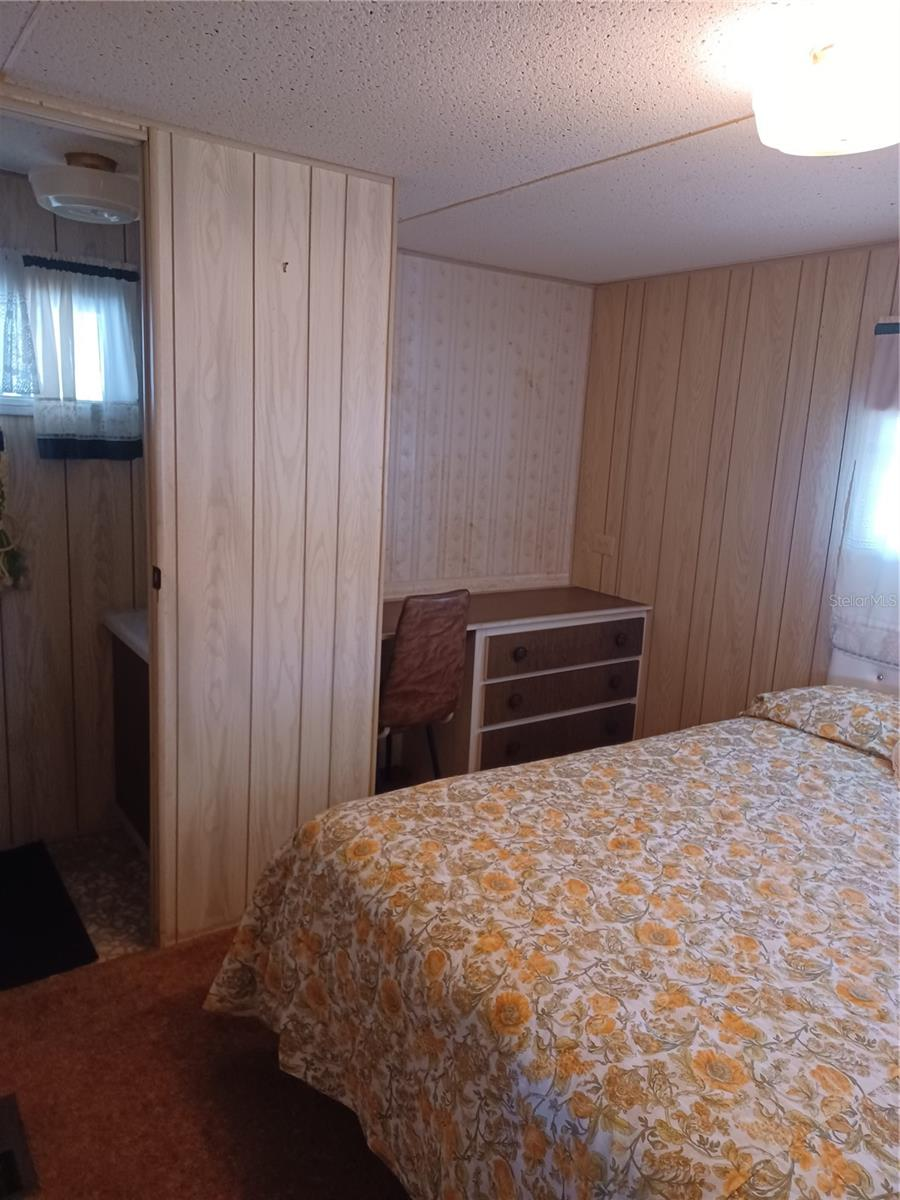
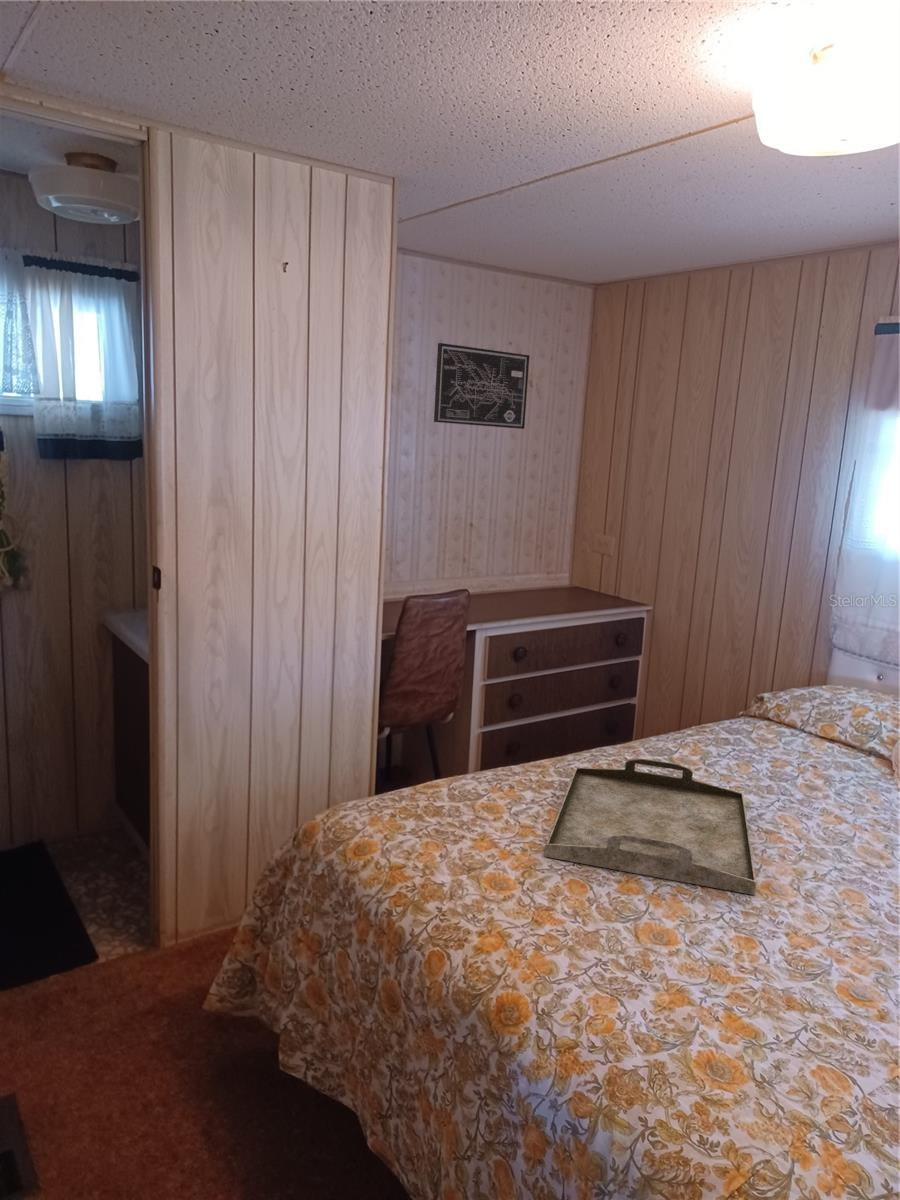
+ wall art [433,342,530,430]
+ serving tray [544,758,757,896]
